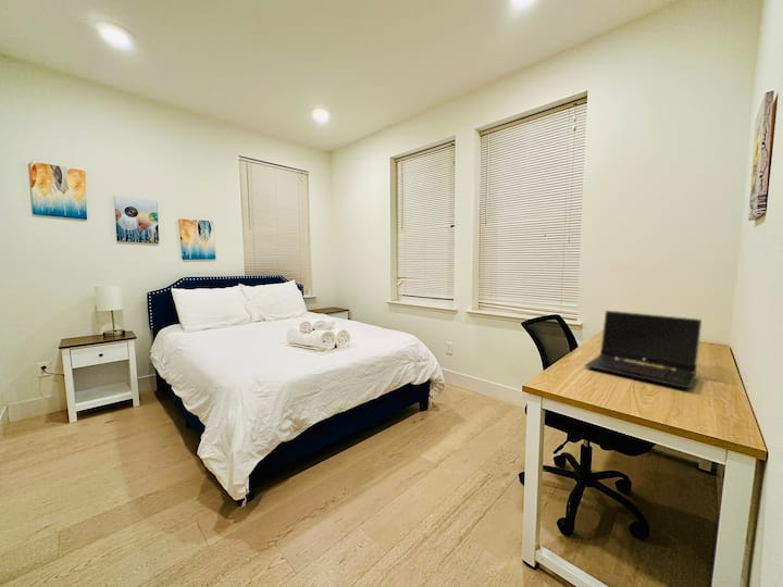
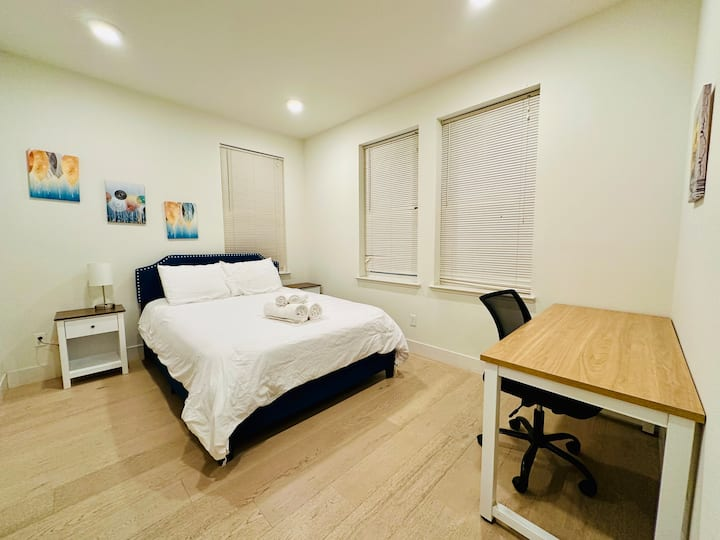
- laptop computer [584,310,703,389]
